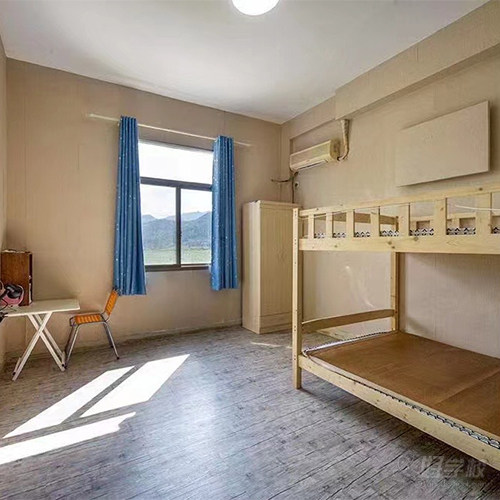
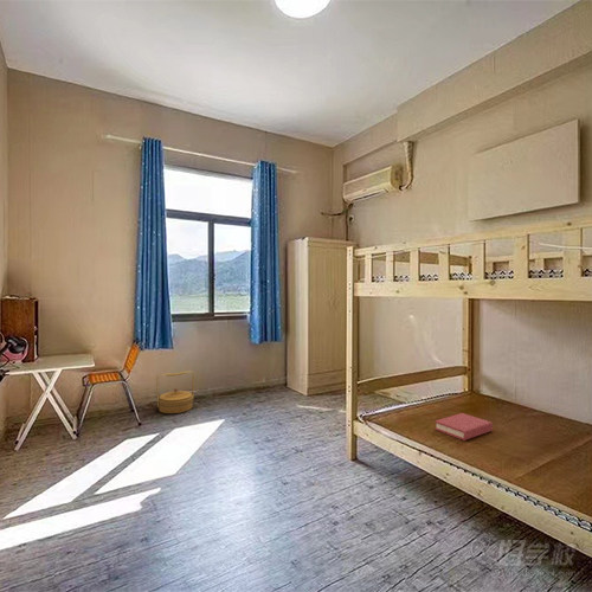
+ hardback book [435,412,494,442]
+ basket [155,369,195,414]
